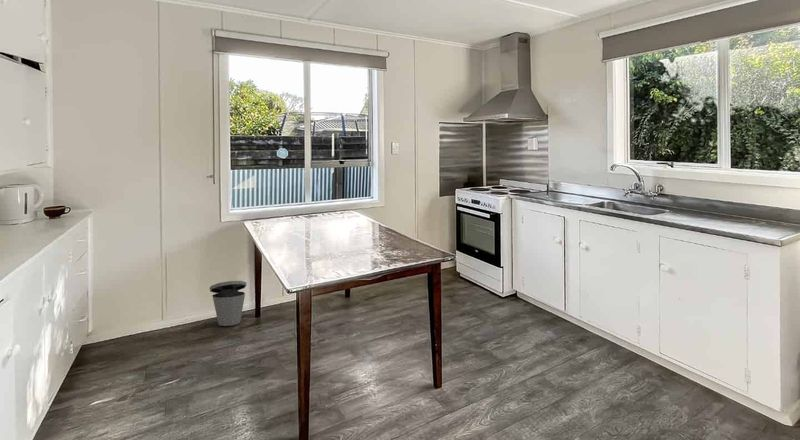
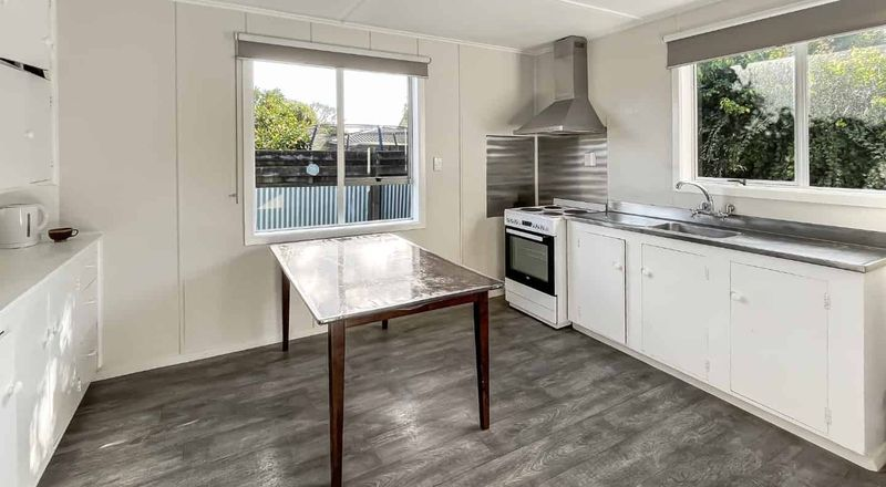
- trash can [209,280,248,327]
